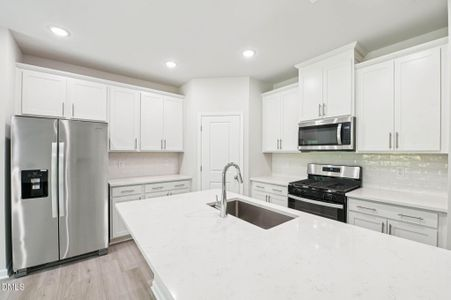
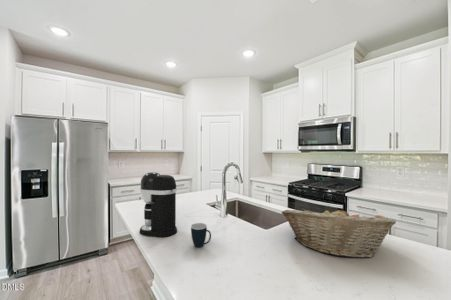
+ fruit basket [281,205,397,259]
+ coffee maker [139,171,178,238]
+ mug [190,222,212,248]
